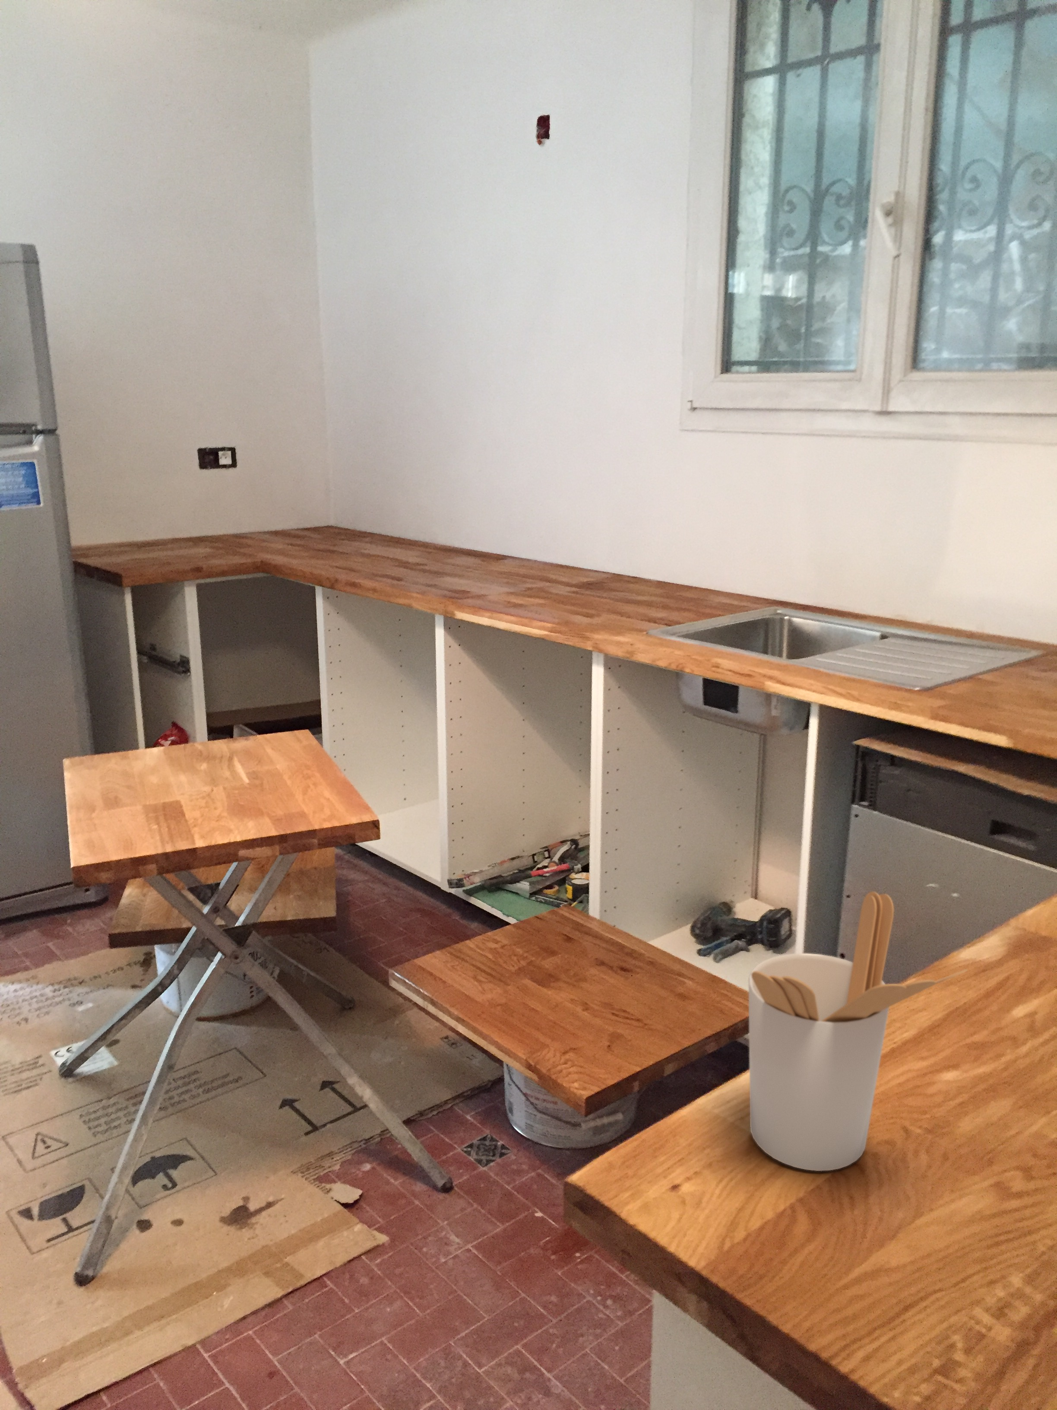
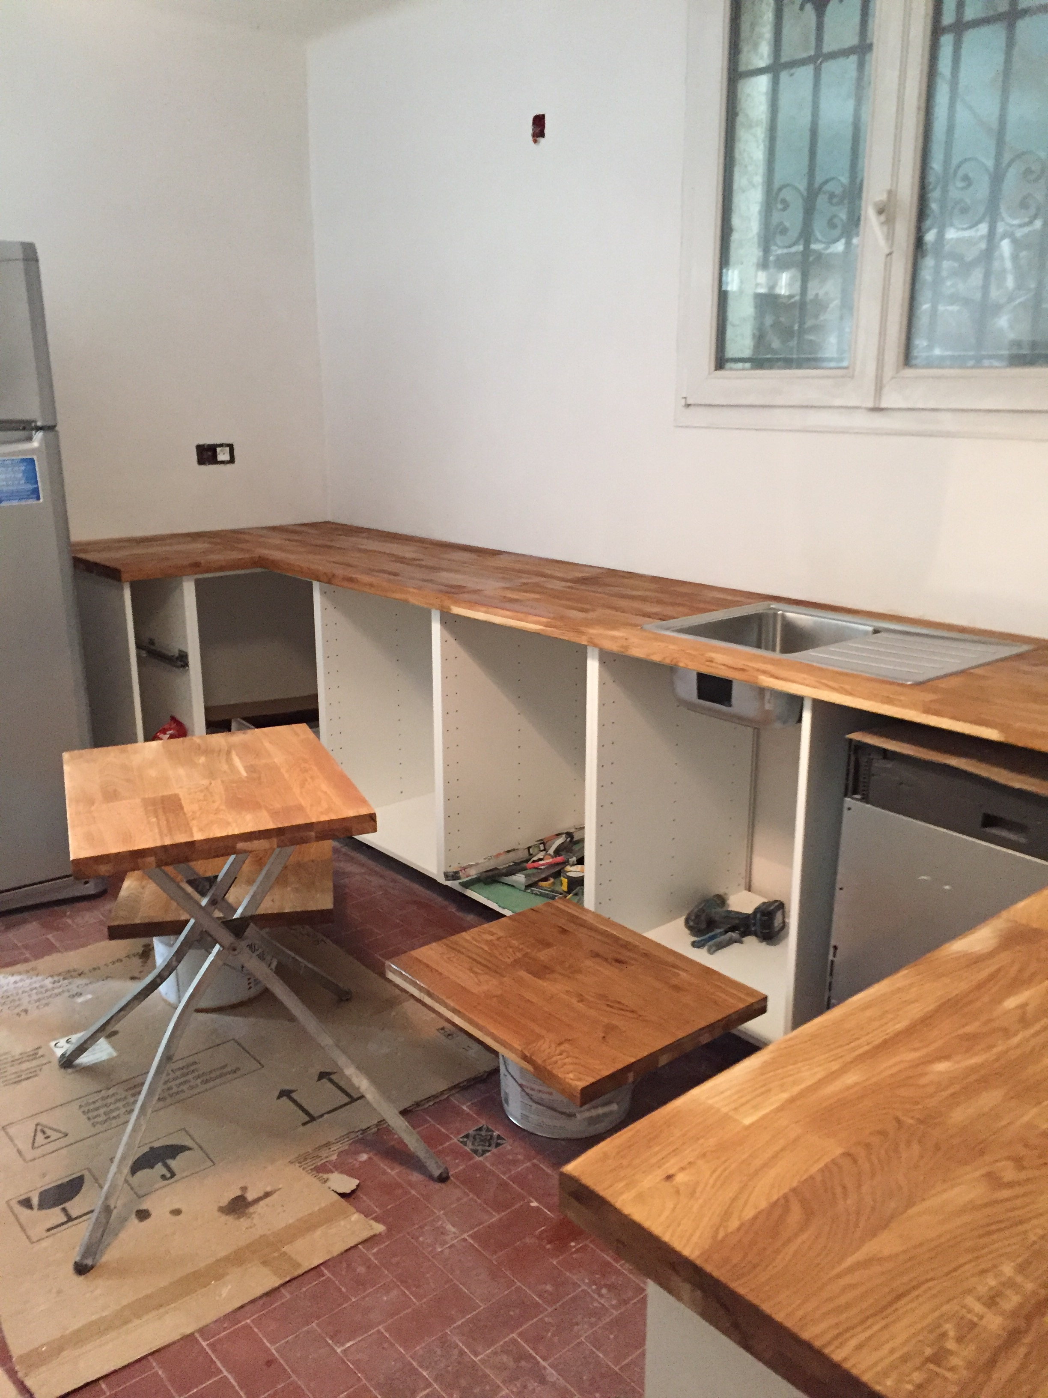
- utensil holder [748,892,968,1171]
